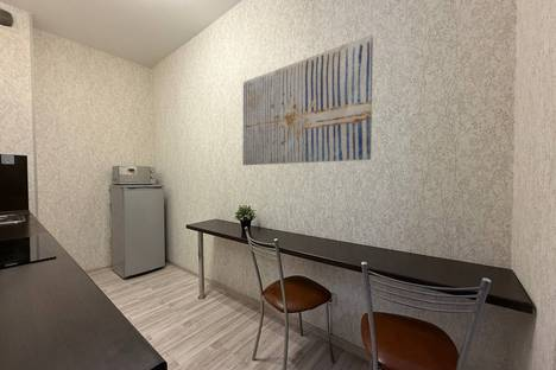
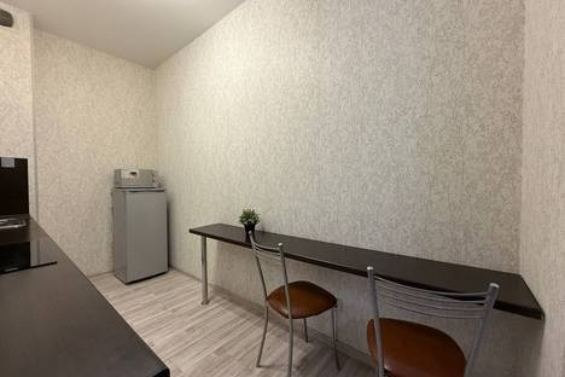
- wall art [241,33,374,166]
